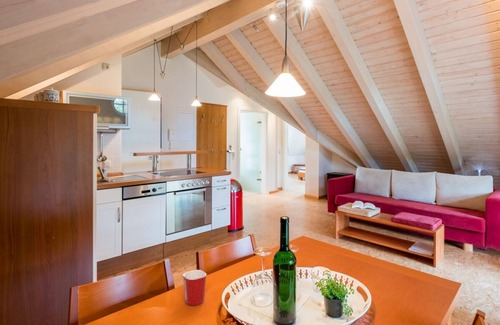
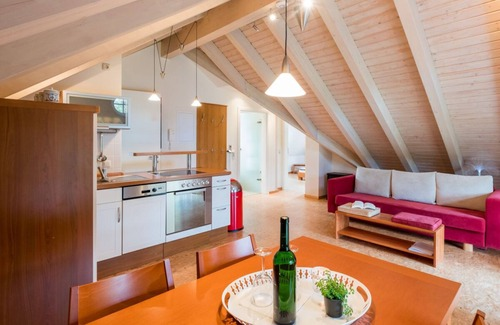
- mug [182,269,207,306]
